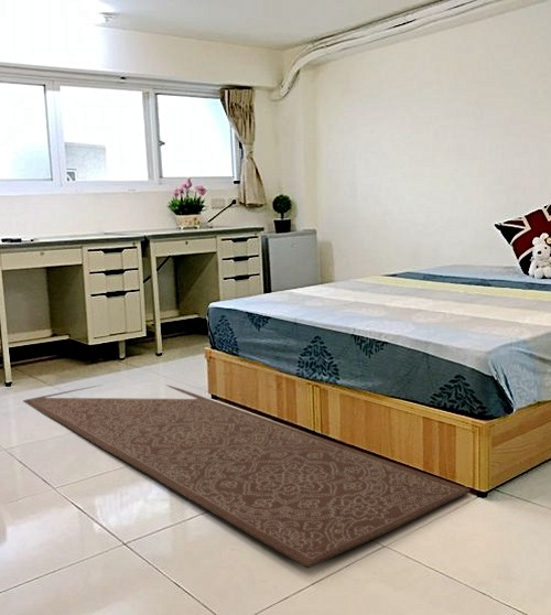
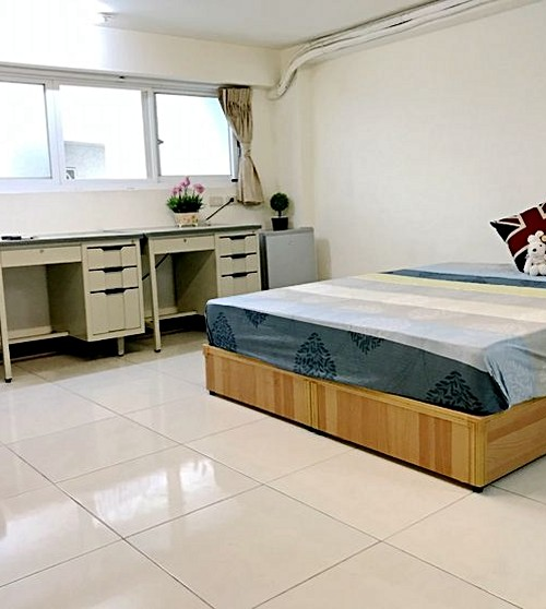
- rug [22,384,472,570]
